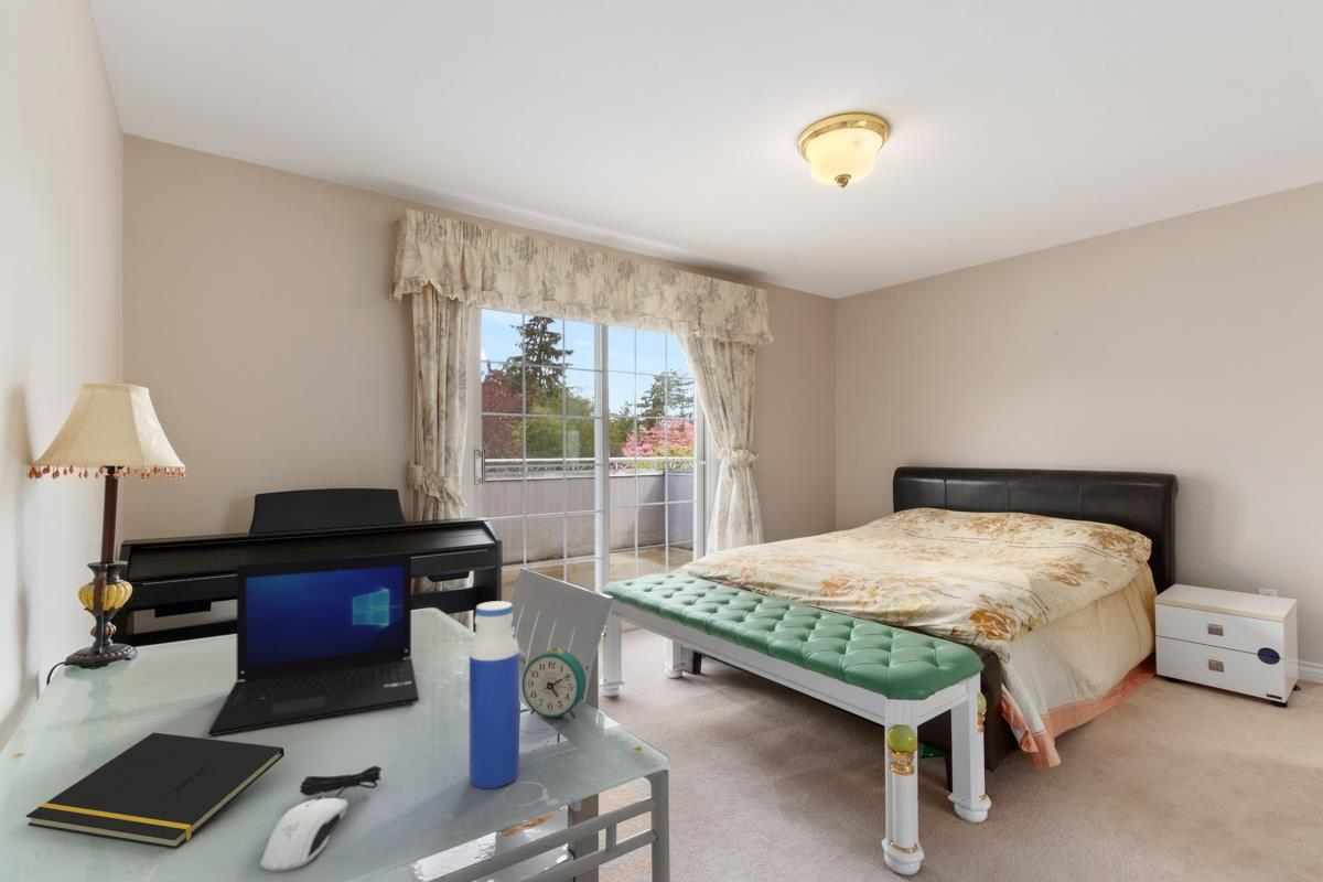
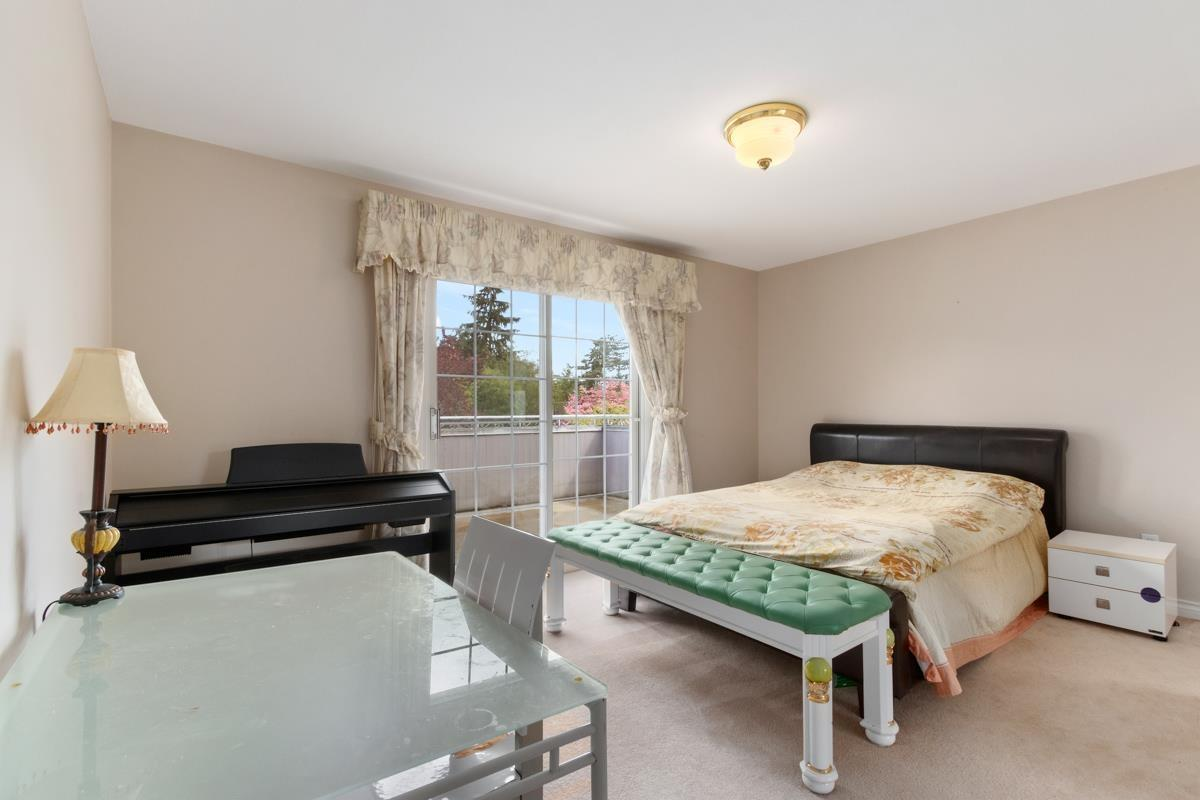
- alarm clock [521,647,587,720]
- laptop [207,552,420,736]
- water bottle [469,600,520,789]
- computer mouse [259,765,383,873]
- notepad [25,732,286,850]
